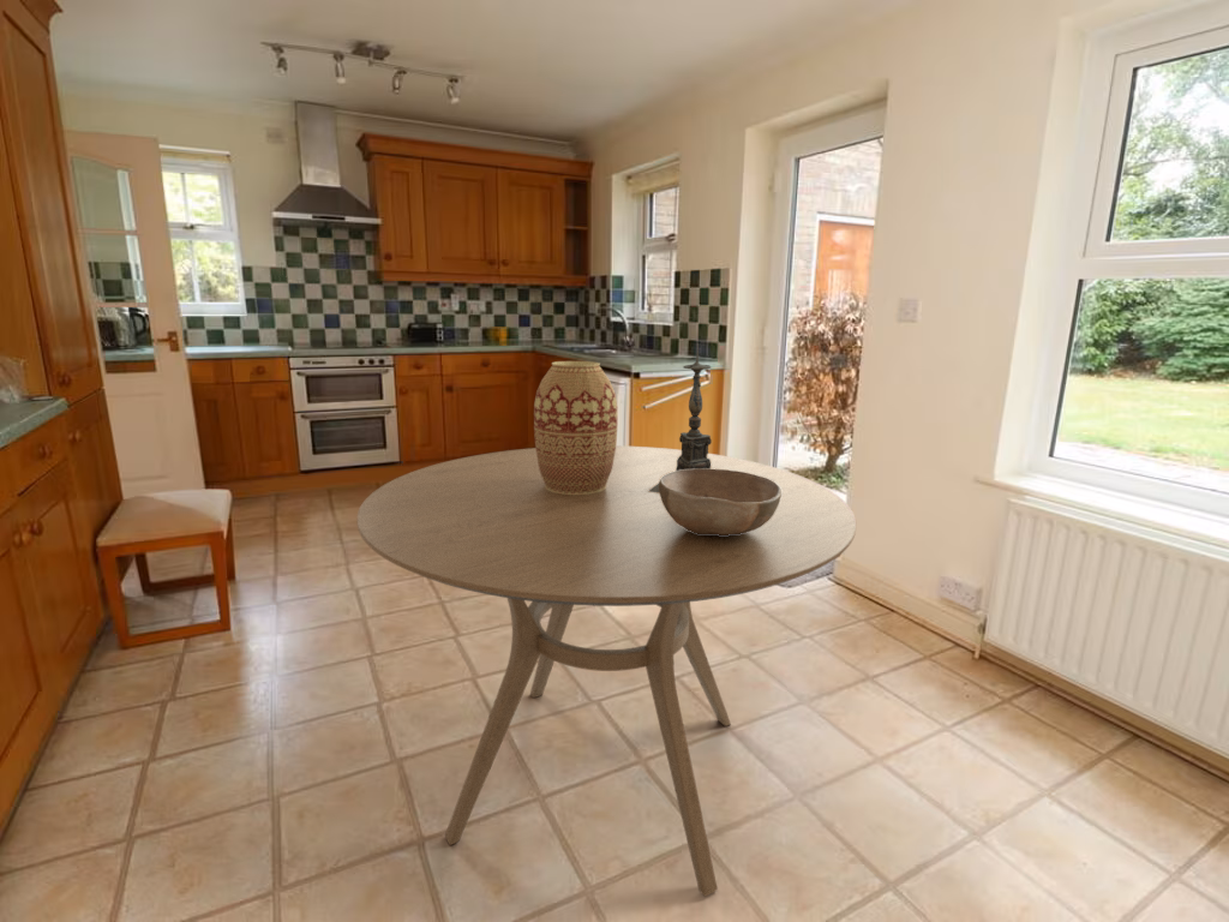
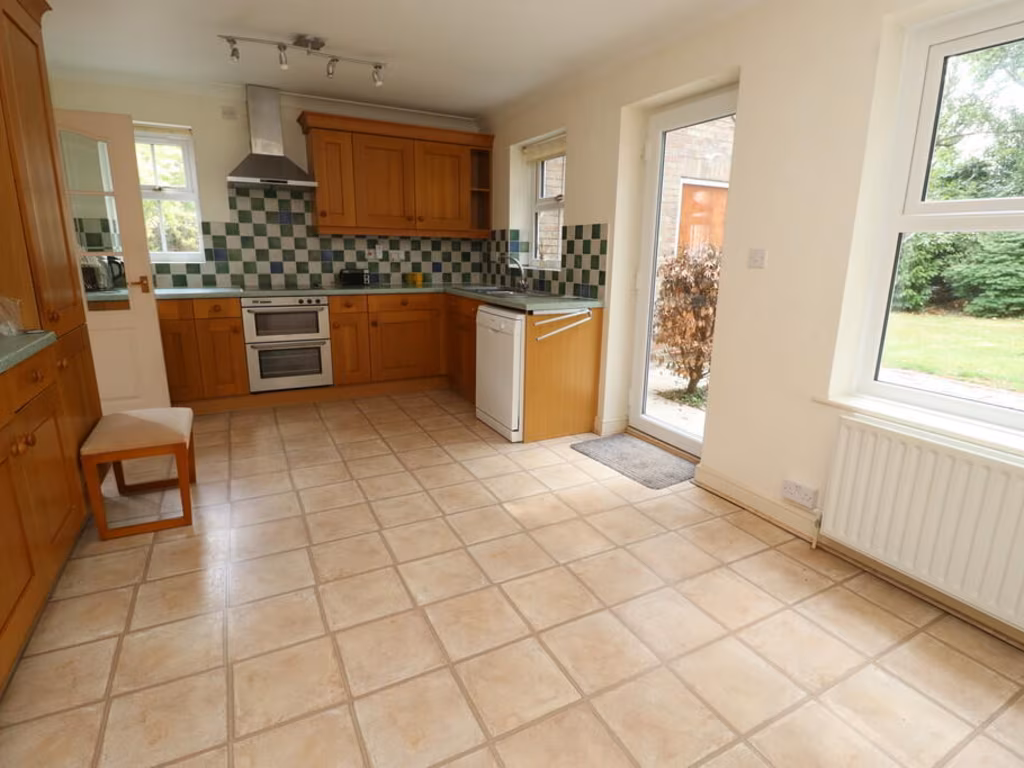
- candle holder [648,342,713,492]
- dining table [355,444,857,898]
- bowl [659,468,783,535]
- vase [533,360,618,495]
